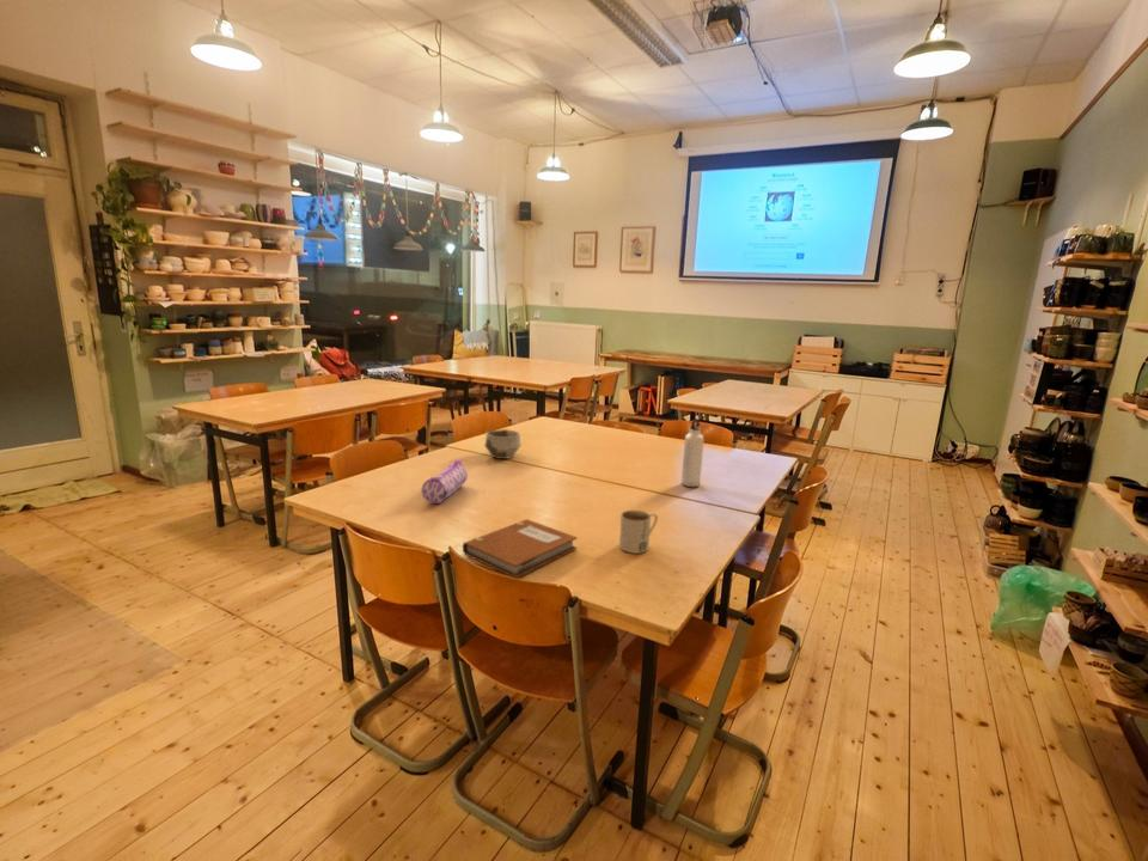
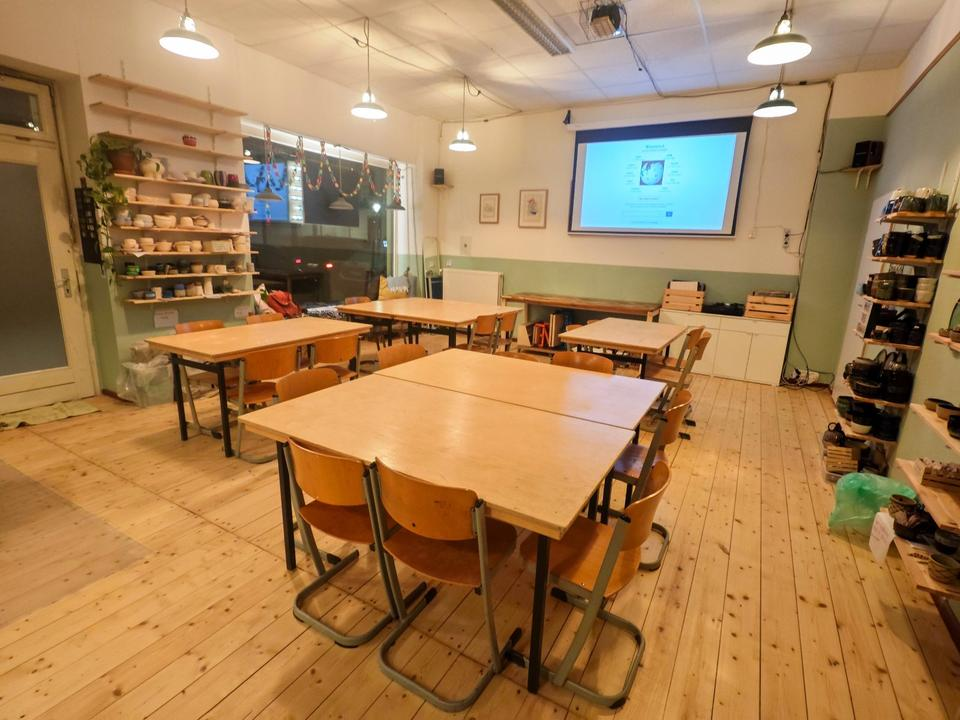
- ceramic bowl [483,428,523,460]
- water bottle [680,419,706,488]
- pencil case [421,459,469,505]
- mug [618,509,659,555]
- notebook [462,518,579,579]
